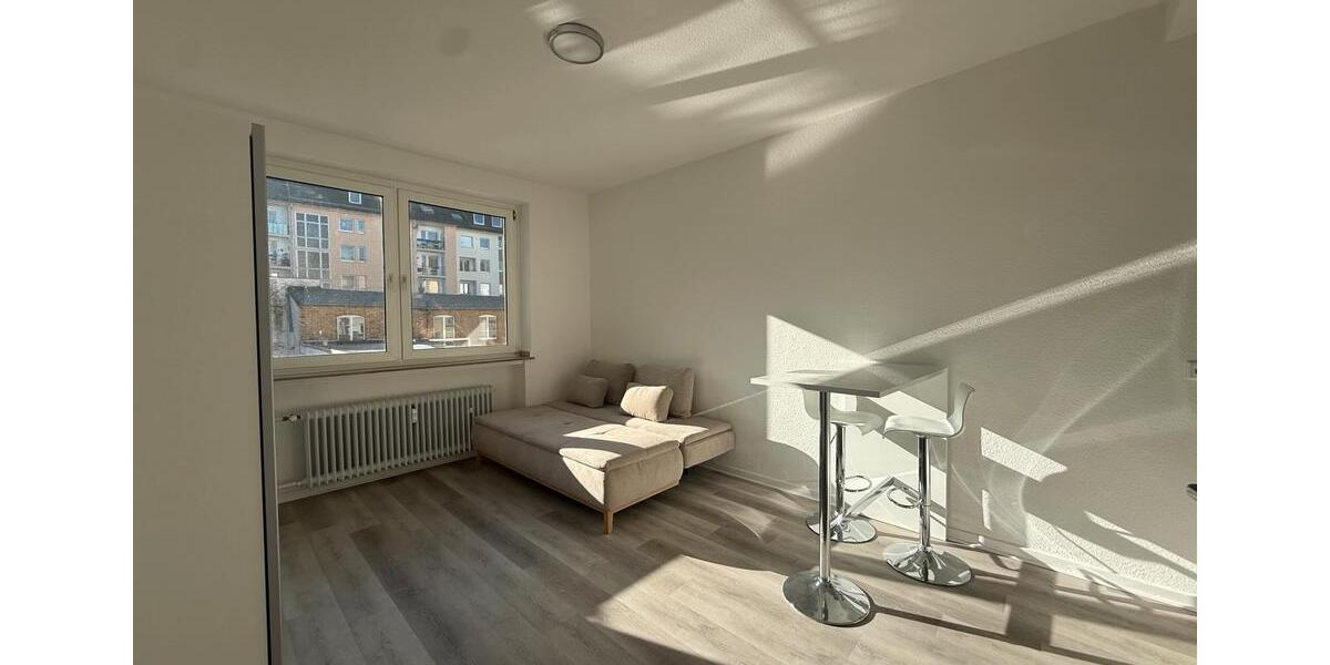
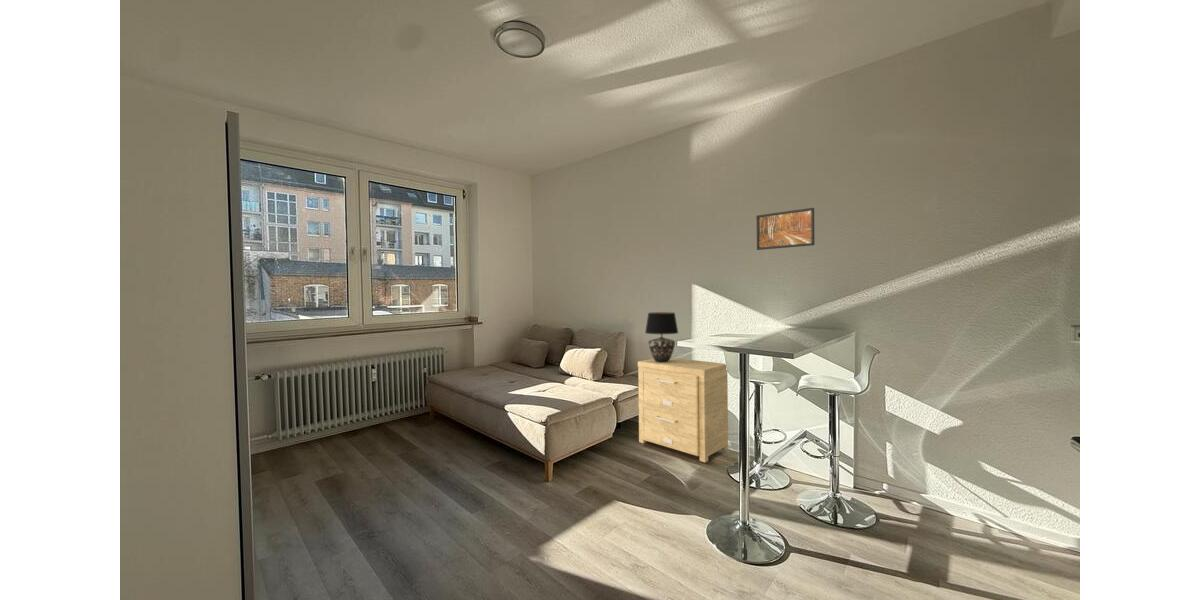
+ side table [637,357,729,463]
+ table lamp [644,311,679,363]
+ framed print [755,207,816,251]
